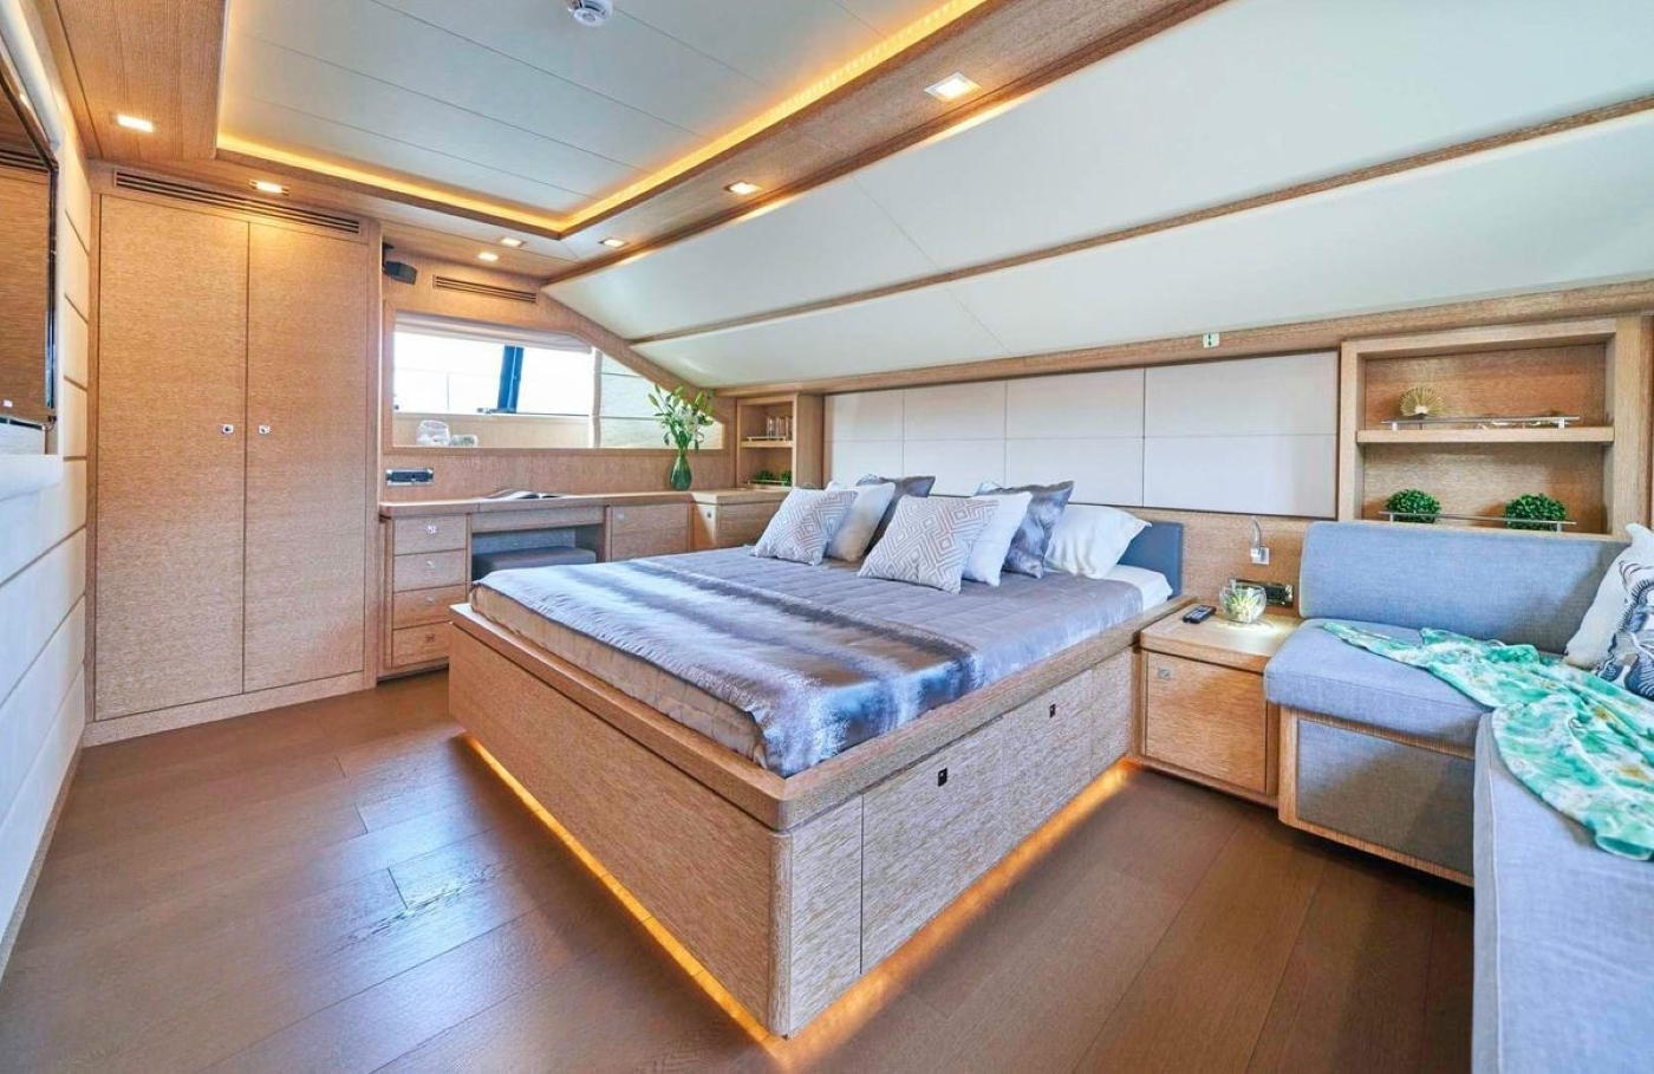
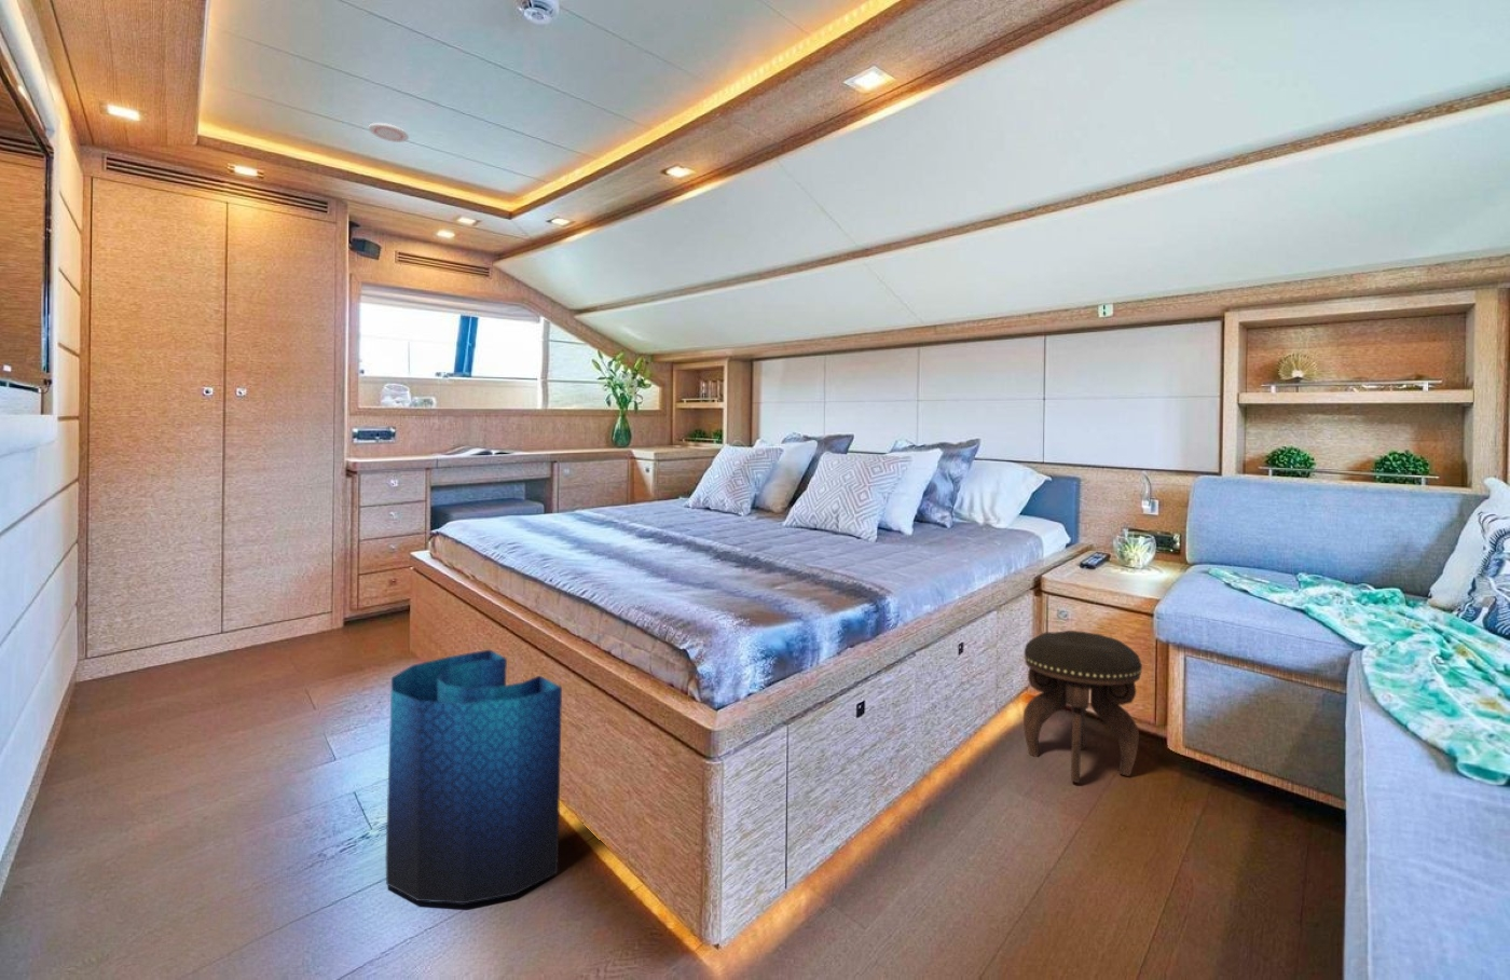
+ bag [385,649,563,904]
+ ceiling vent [368,122,409,143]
+ footstool [1022,629,1144,784]
